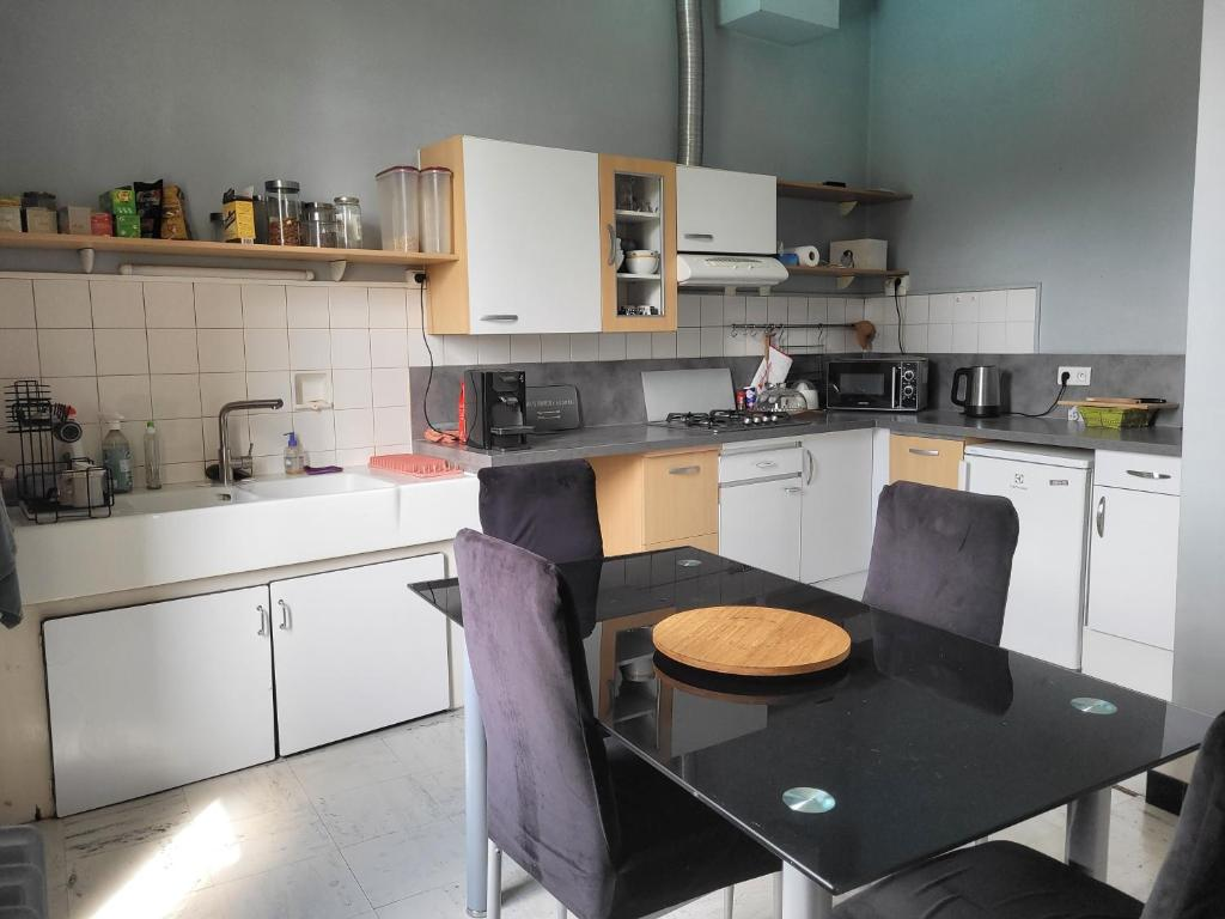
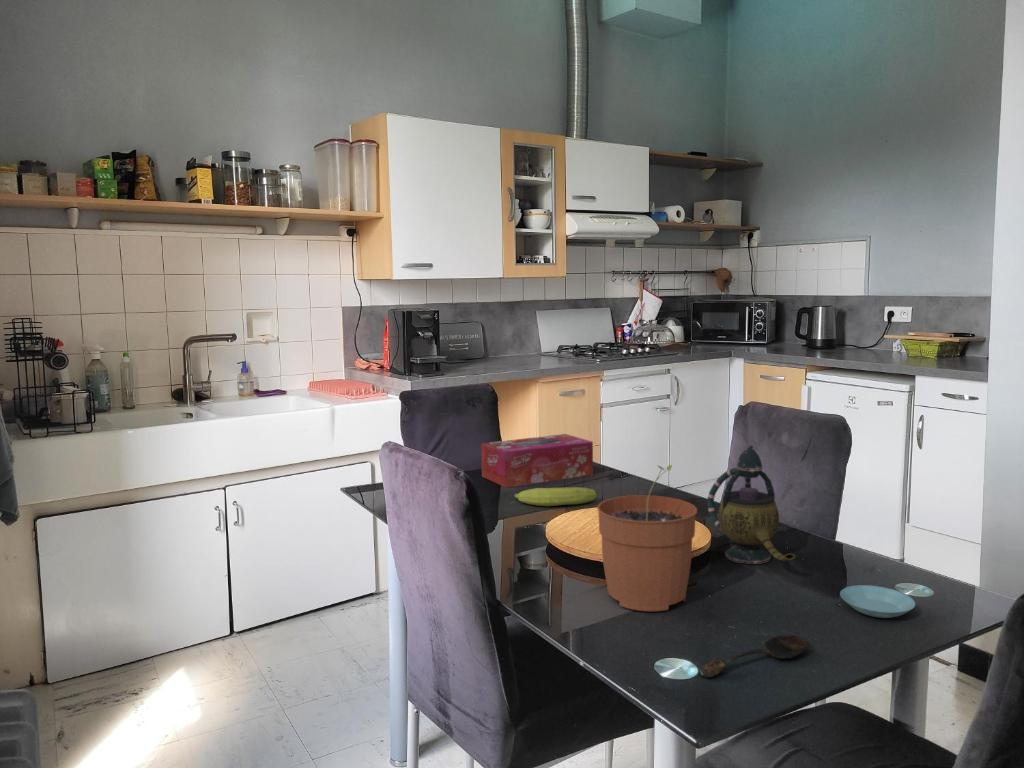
+ tissue box [480,433,594,488]
+ fruit [513,486,597,507]
+ spoon [698,634,811,679]
+ teapot [706,444,796,565]
+ saucer [839,584,916,619]
+ plant pot [596,464,698,612]
